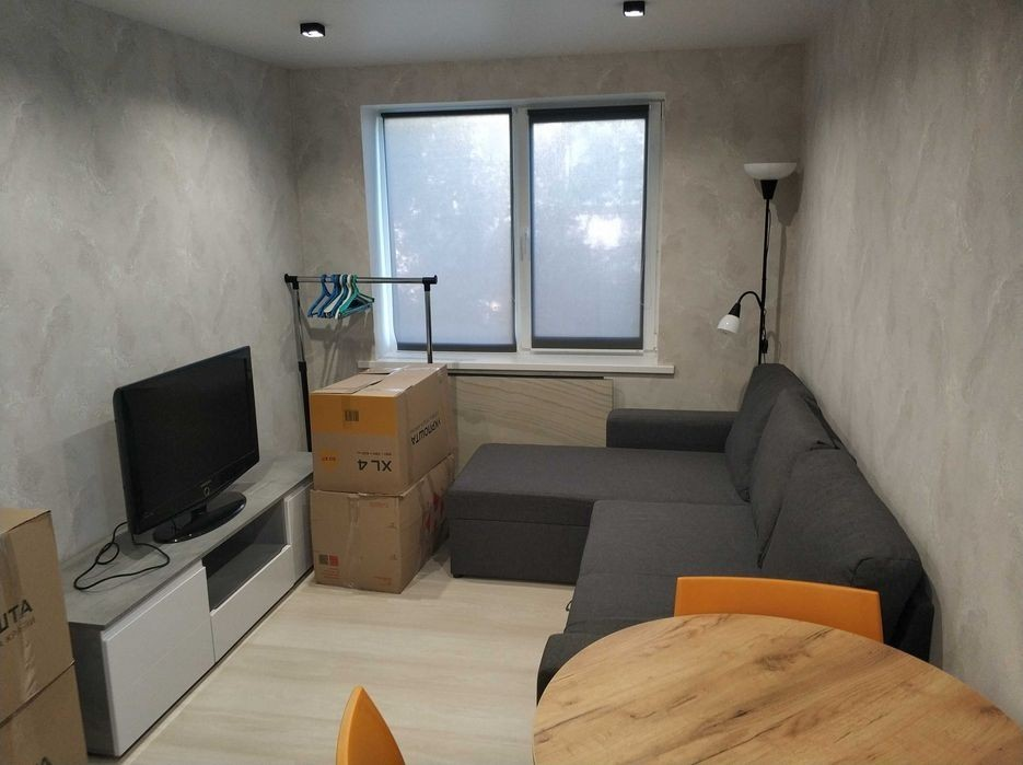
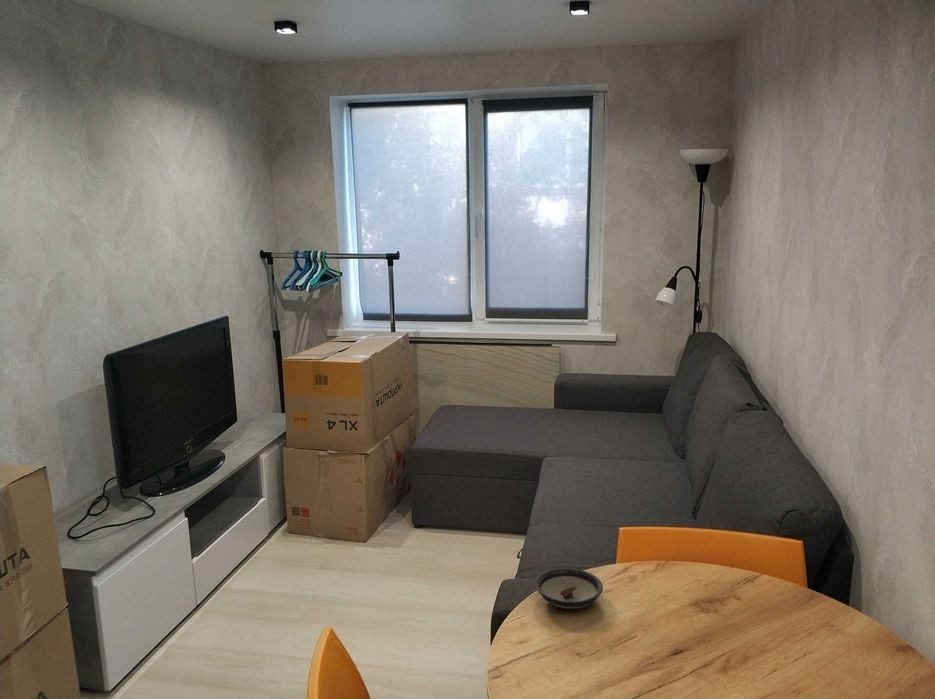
+ saucer [534,567,604,610]
